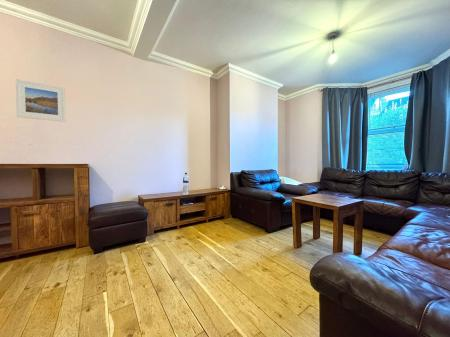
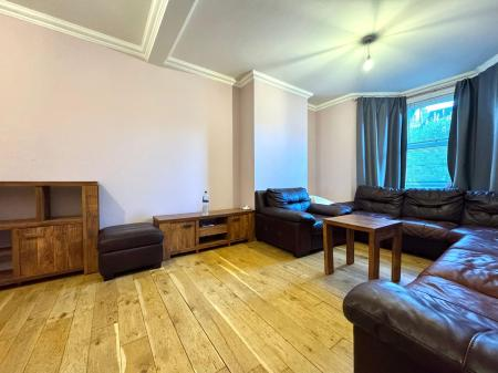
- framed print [15,78,67,123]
